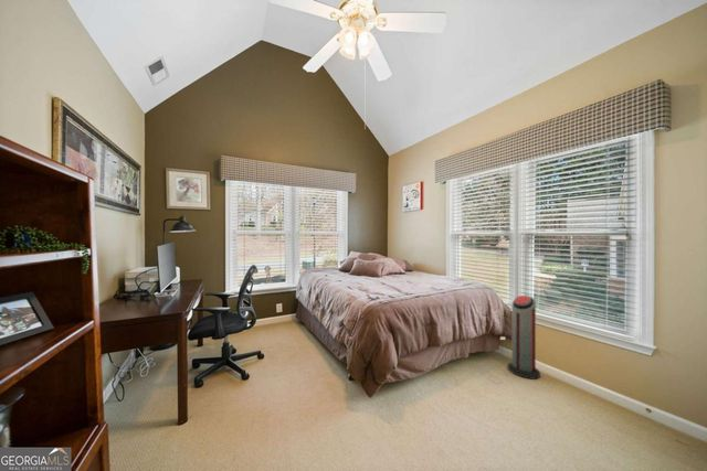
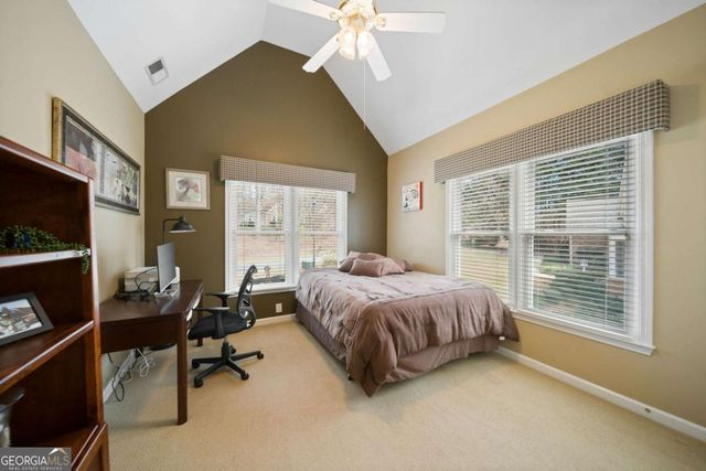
- air purifier [506,295,541,381]
